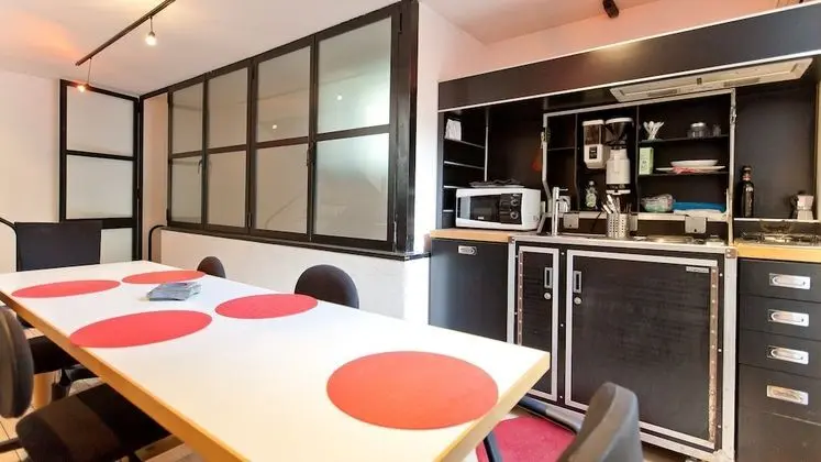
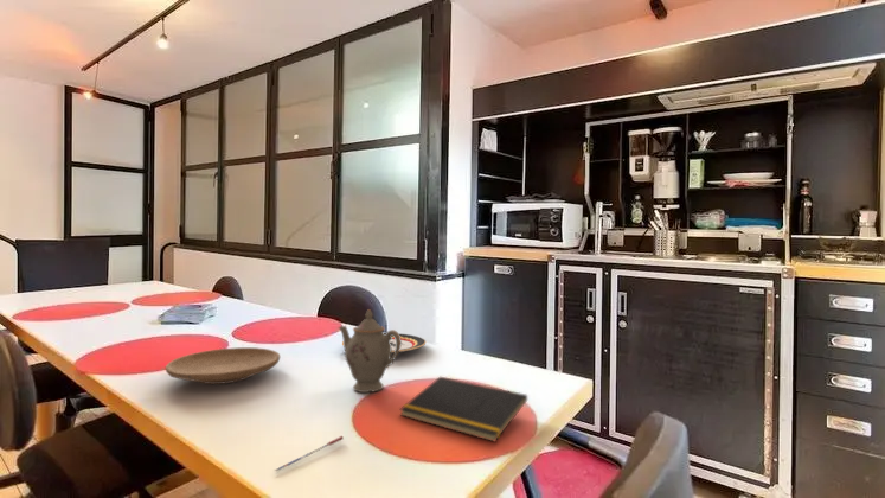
+ notepad [398,376,528,443]
+ plate [165,346,281,385]
+ chinaware [338,308,402,394]
+ pen [272,435,345,472]
+ plate [341,332,428,353]
